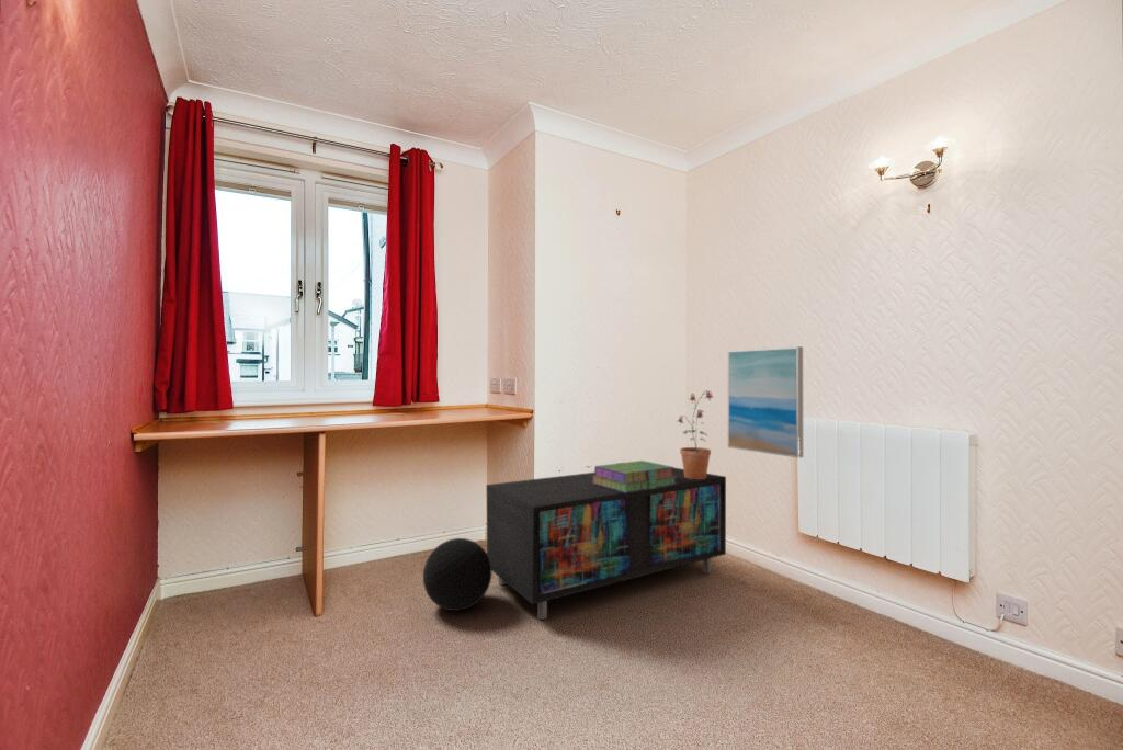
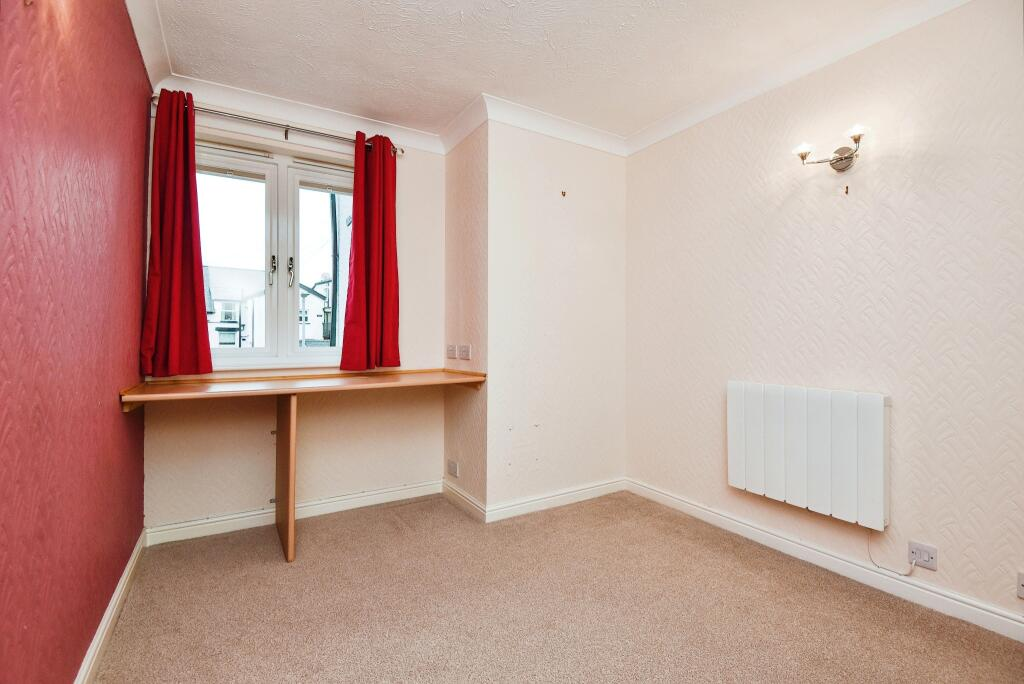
- wall art [727,345,804,459]
- stack of books [592,459,677,492]
- potted plant [677,389,716,479]
- decorative ball [422,537,492,612]
- storage cabinet [485,466,727,621]
